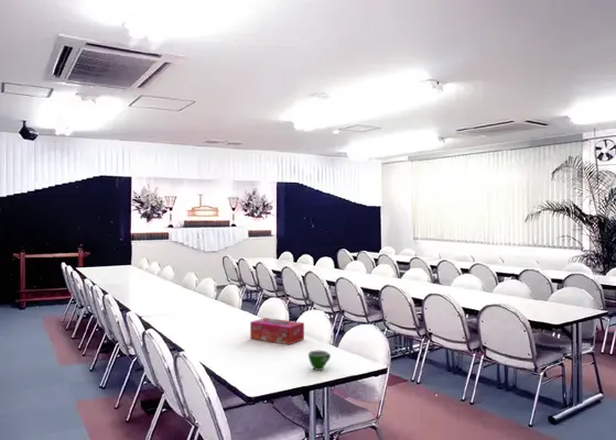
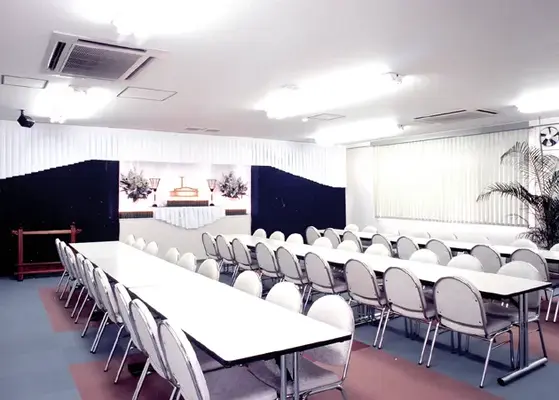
- tissue box [249,317,305,345]
- teacup [307,350,332,372]
